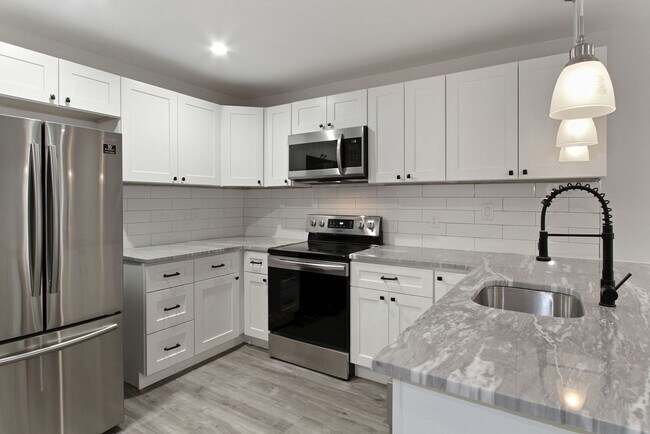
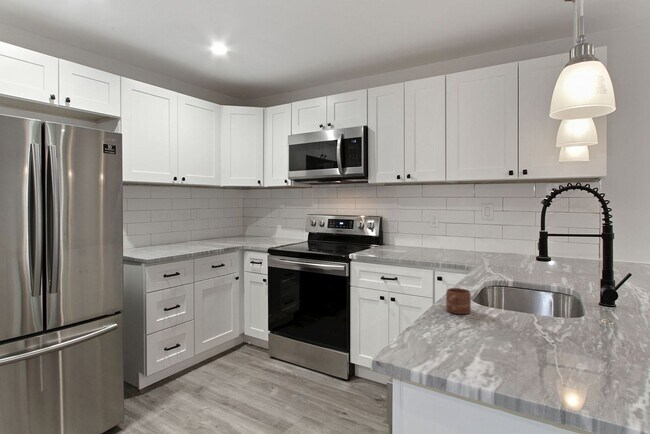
+ mug [445,287,472,315]
